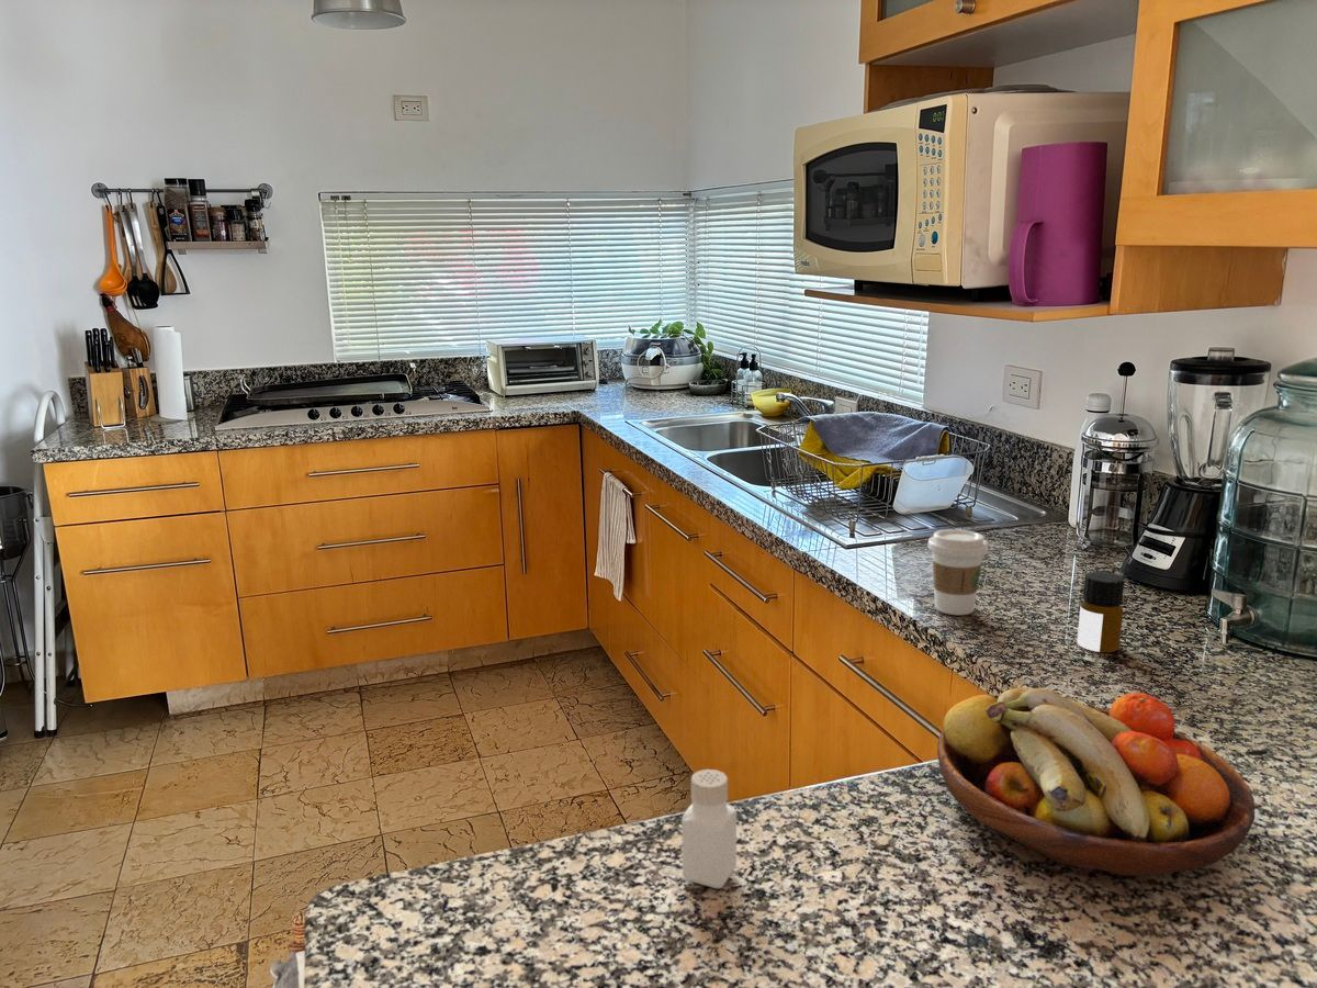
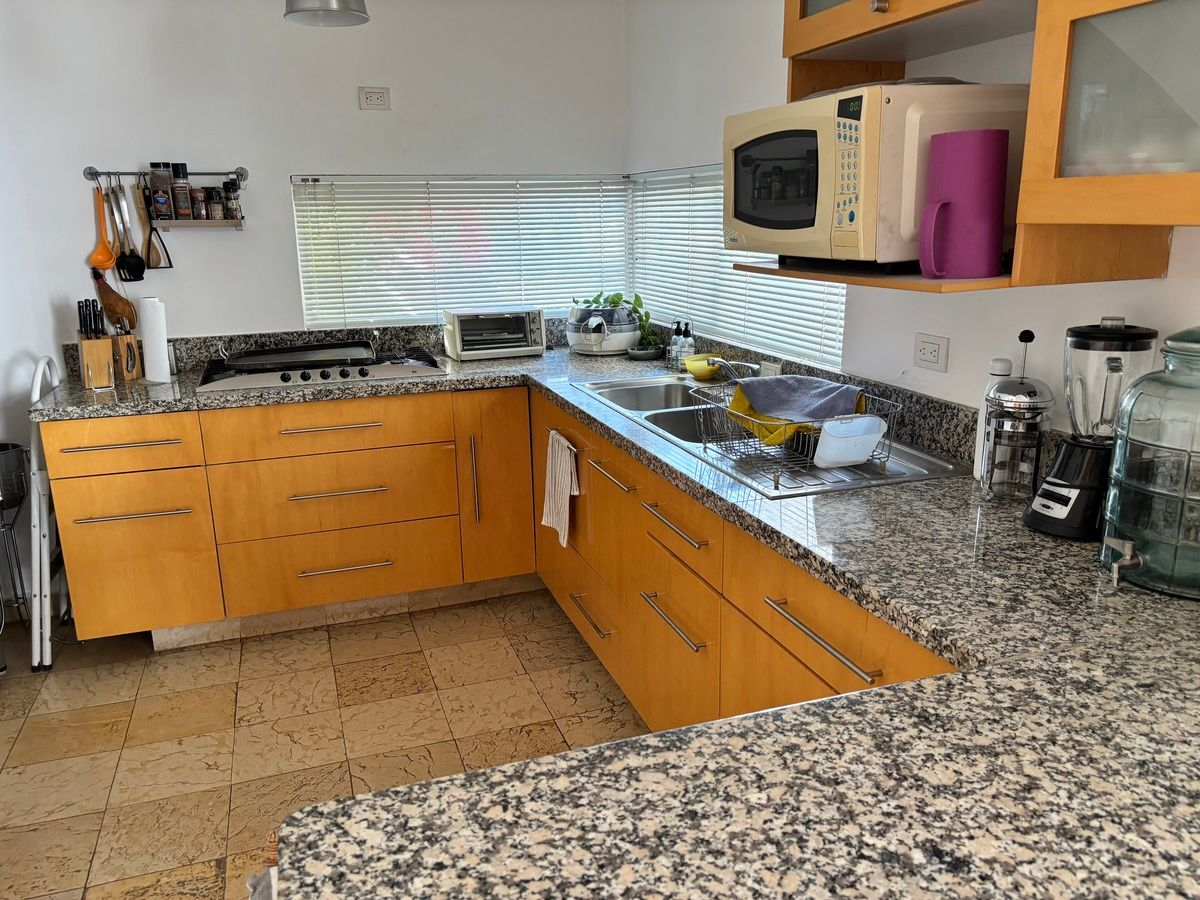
- coffee cup [927,528,990,616]
- pepper shaker [680,768,738,889]
- bottle [1076,571,1125,653]
- fruit bowl [936,687,1257,877]
